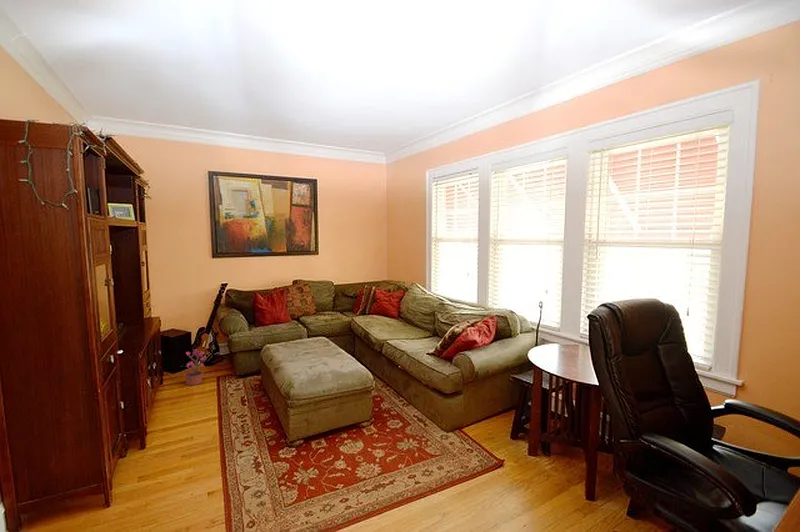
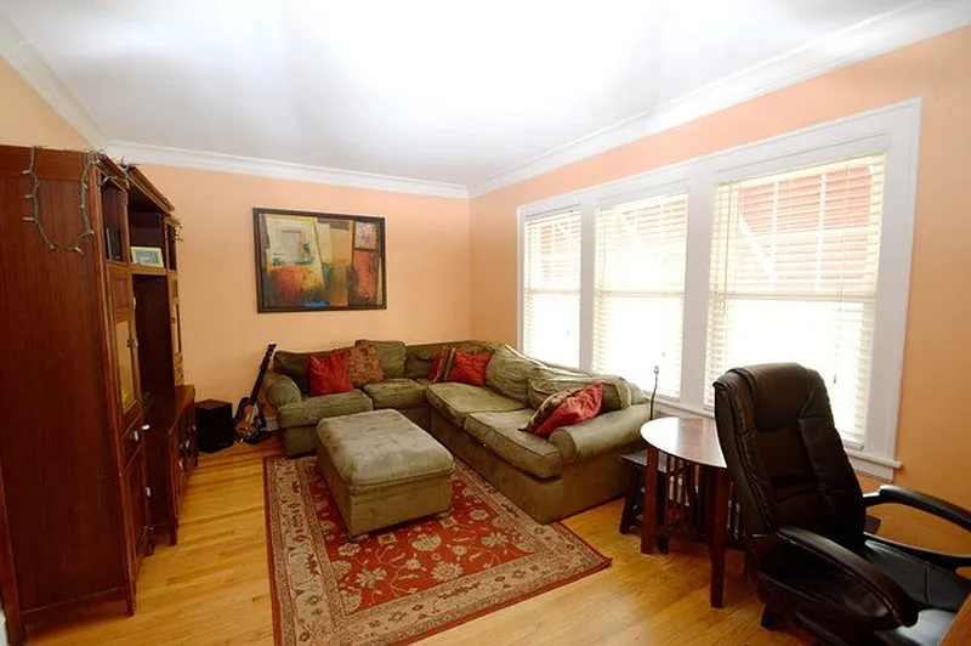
- potted plant [183,348,207,386]
